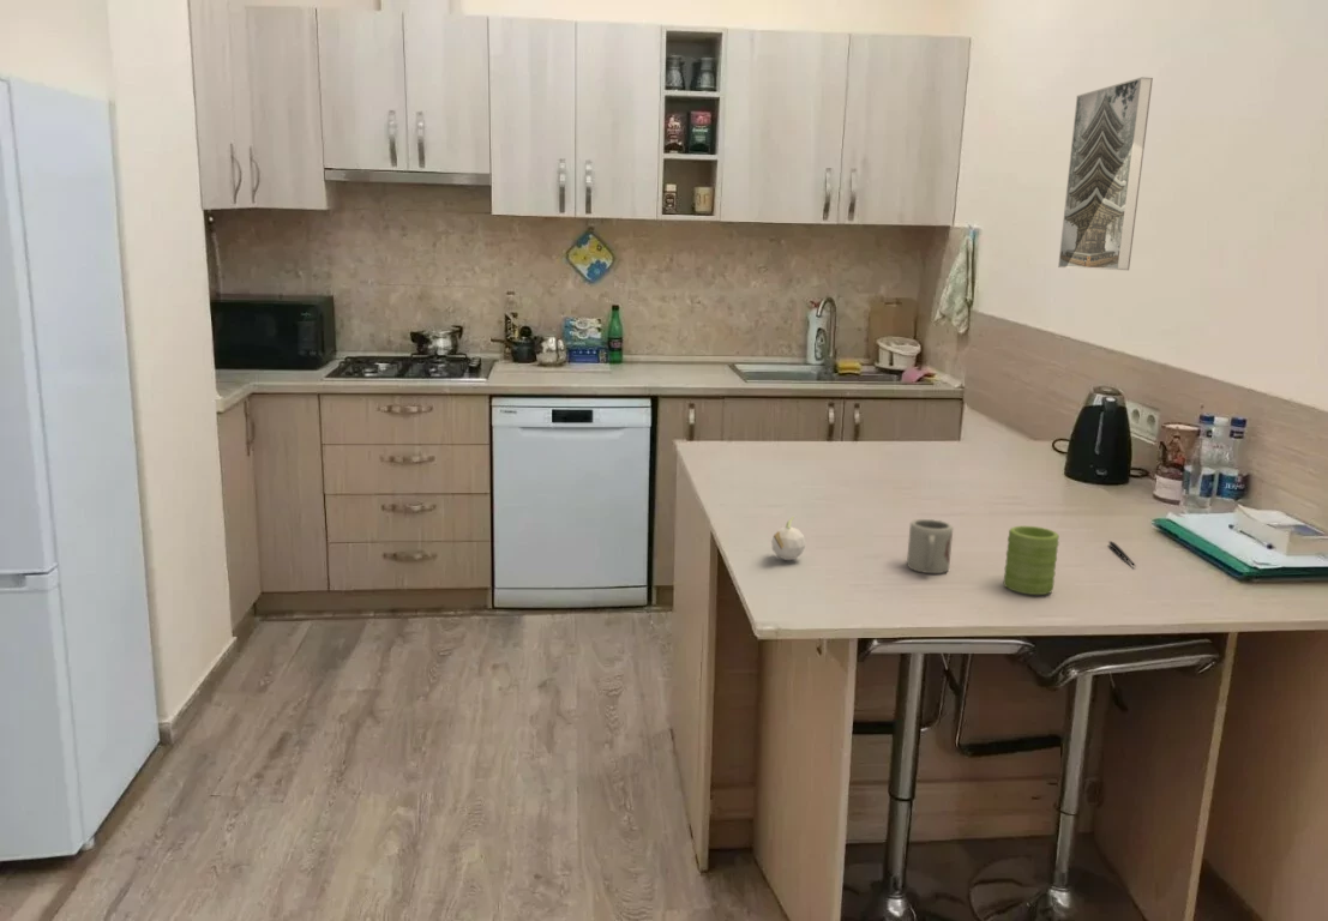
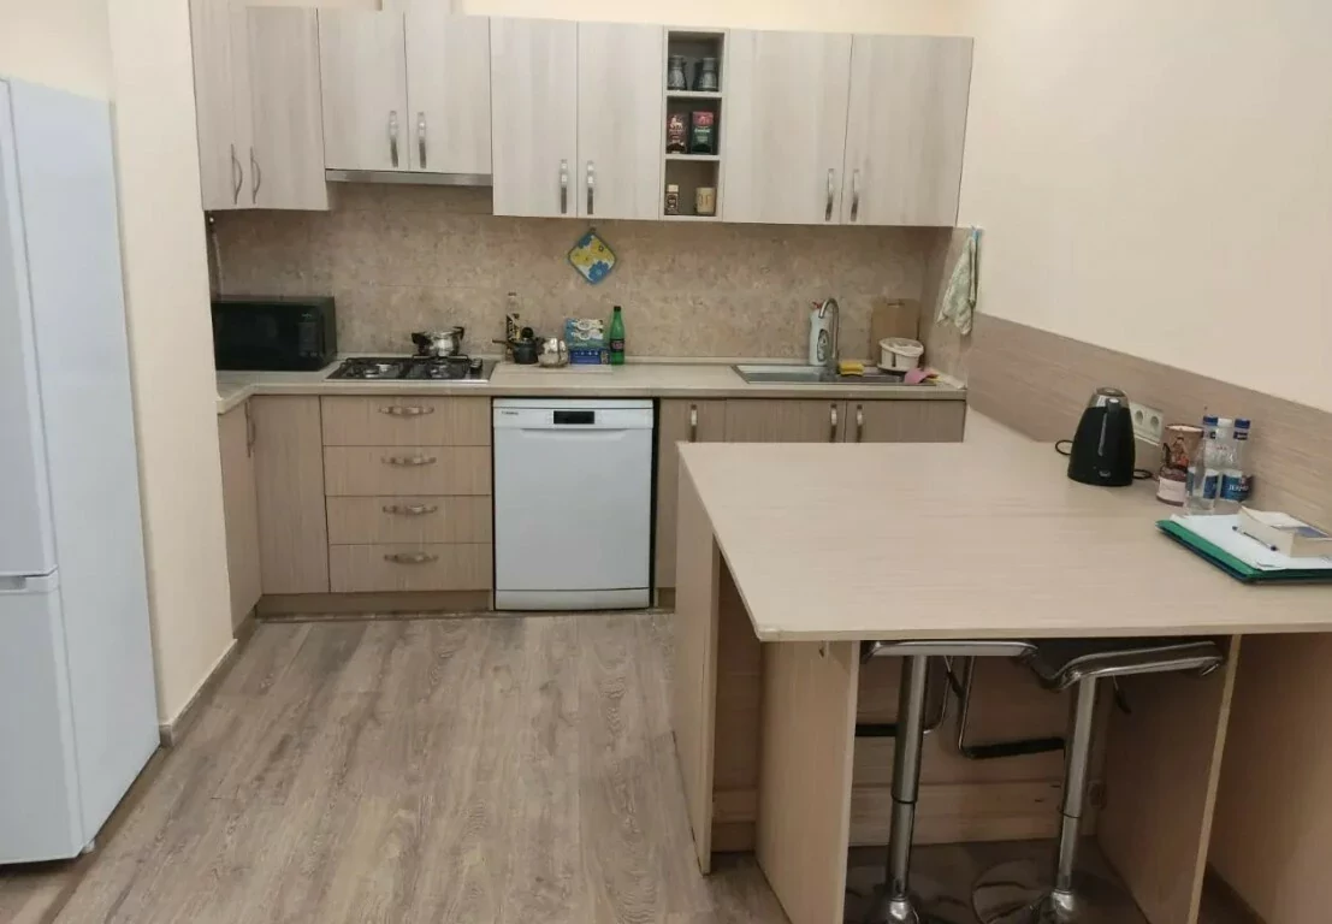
- fruit [770,516,806,561]
- mug [1003,525,1060,596]
- pen [1107,540,1137,567]
- cup [906,518,955,574]
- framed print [1057,76,1154,271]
